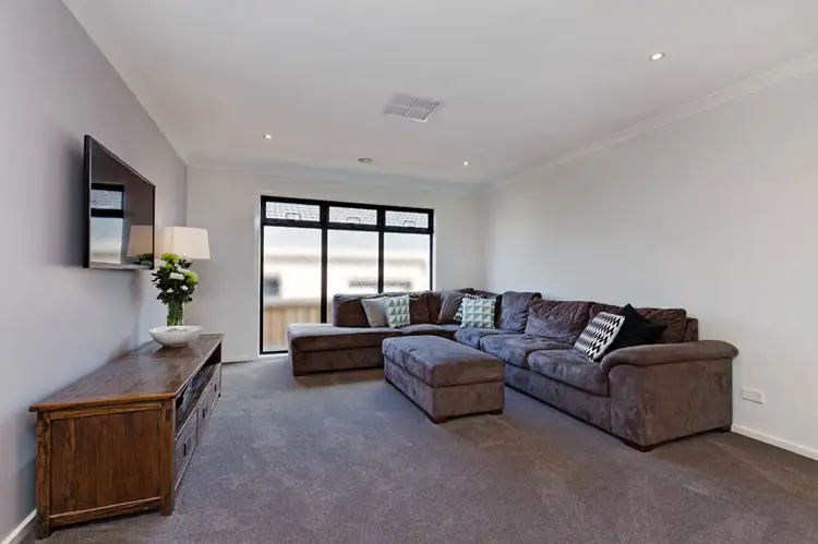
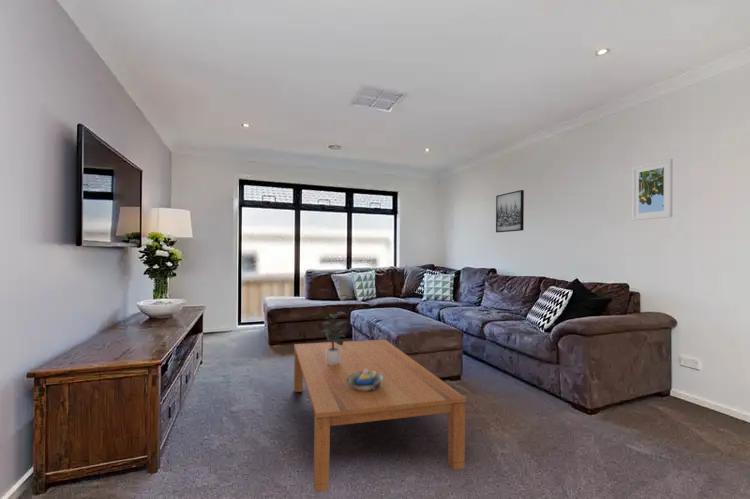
+ decorative bowl [347,369,384,391]
+ potted plant [318,311,349,364]
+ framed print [631,158,674,221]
+ coffee table [293,339,467,494]
+ wall art [495,189,525,233]
